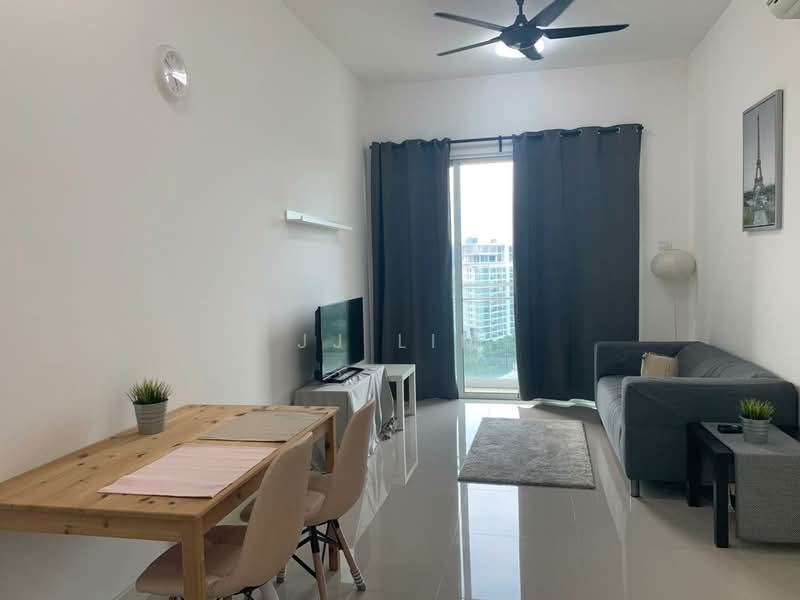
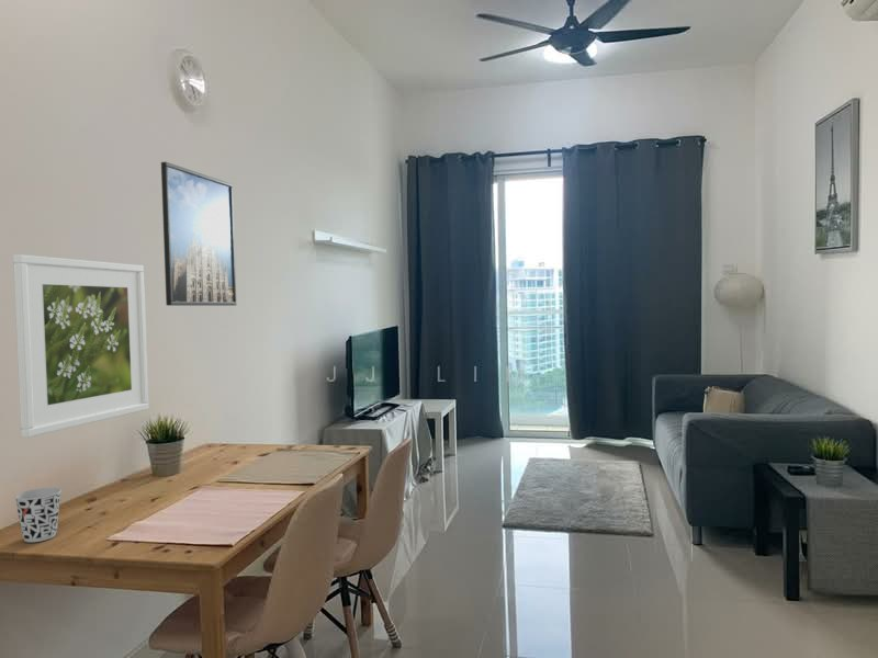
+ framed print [160,161,237,307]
+ cup [13,487,63,543]
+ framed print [12,253,150,439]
